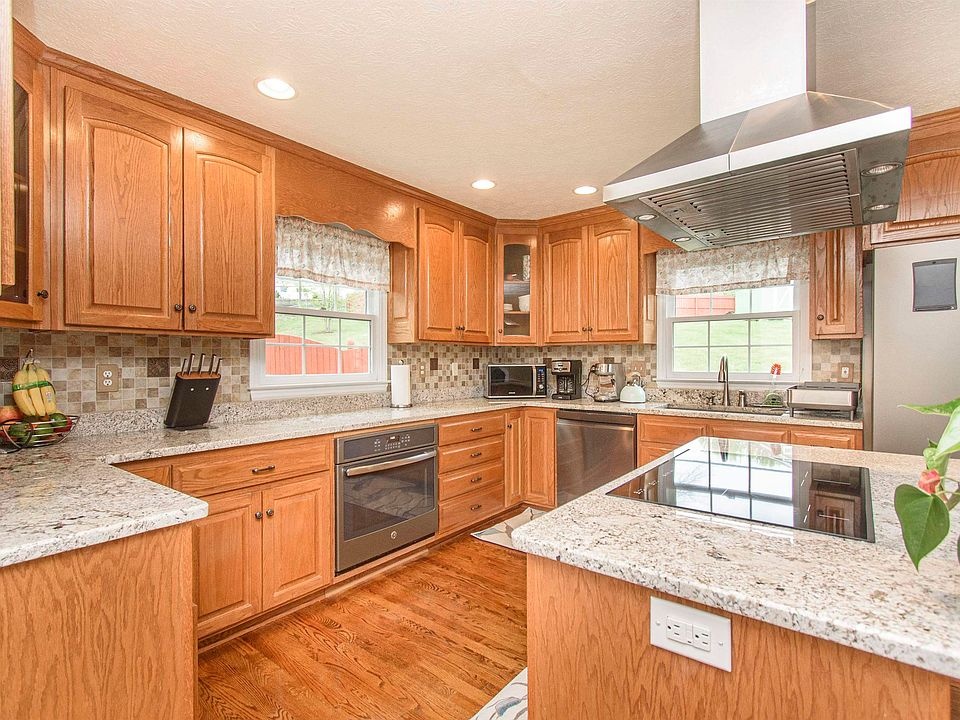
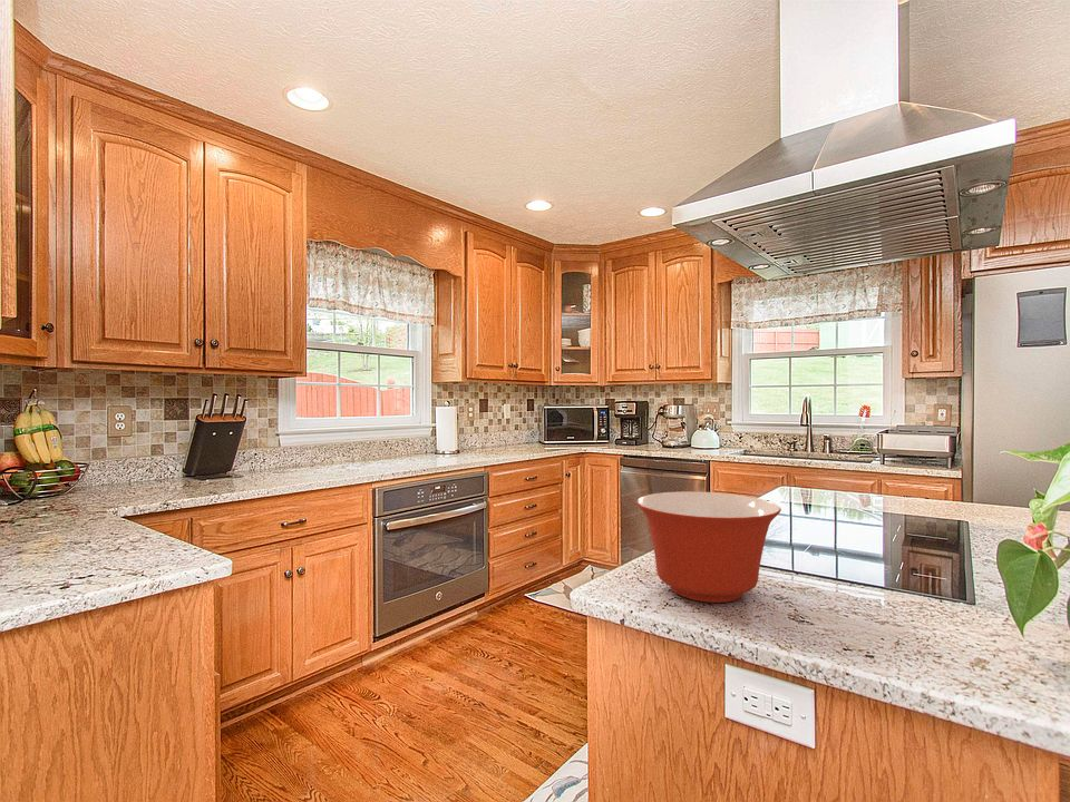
+ mixing bowl [635,490,782,604]
